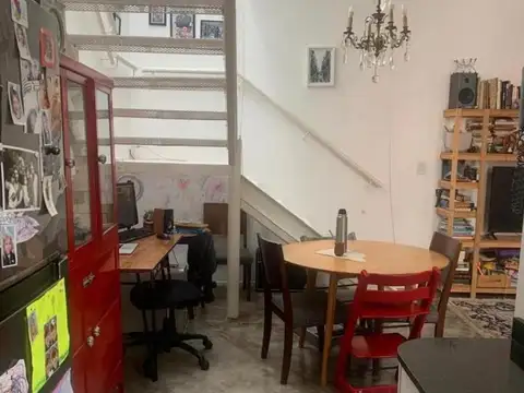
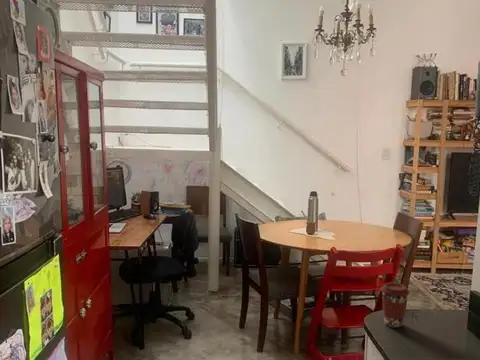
+ coffee cup [380,282,411,329]
